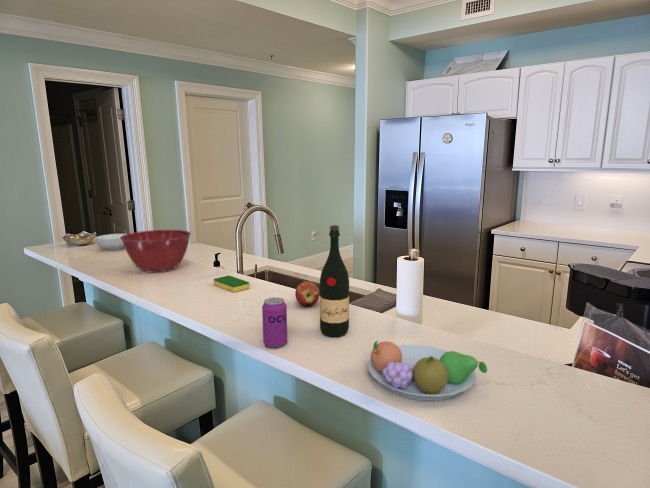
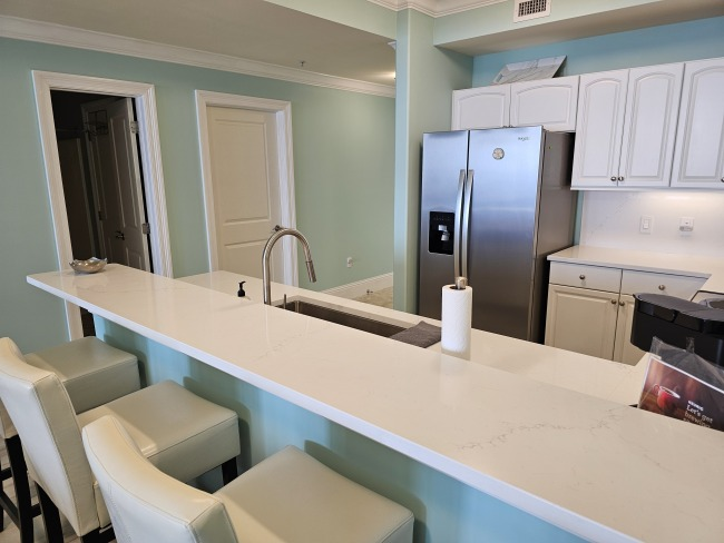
- wine bottle [319,224,350,338]
- apple [294,280,320,307]
- fruit bowl [367,340,488,402]
- dish sponge [213,274,250,293]
- cereal bowl [94,233,127,251]
- mixing bowl [120,229,192,273]
- beverage can [261,297,288,349]
